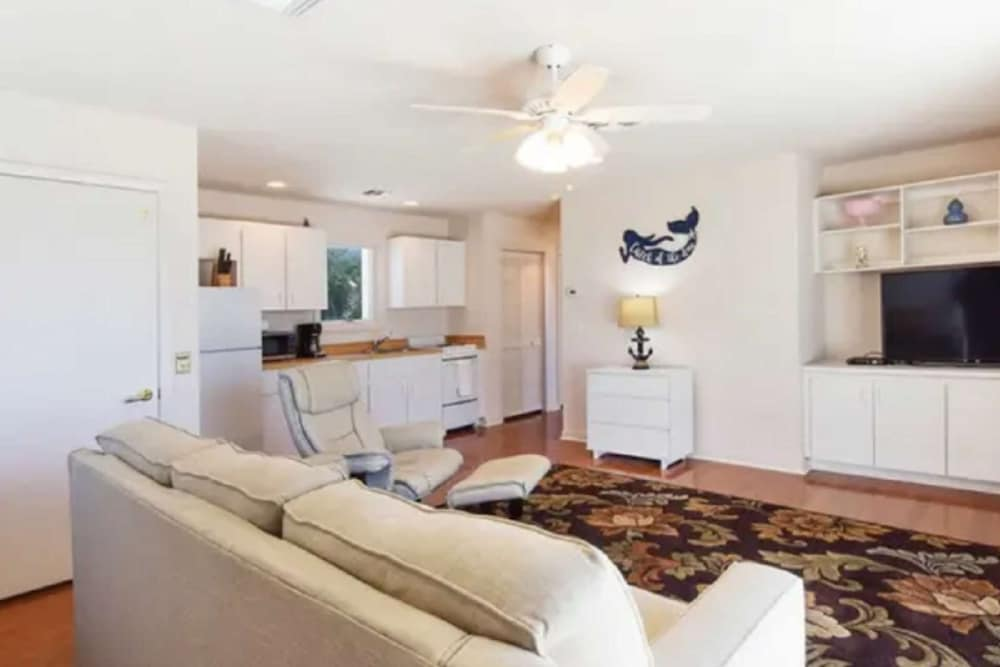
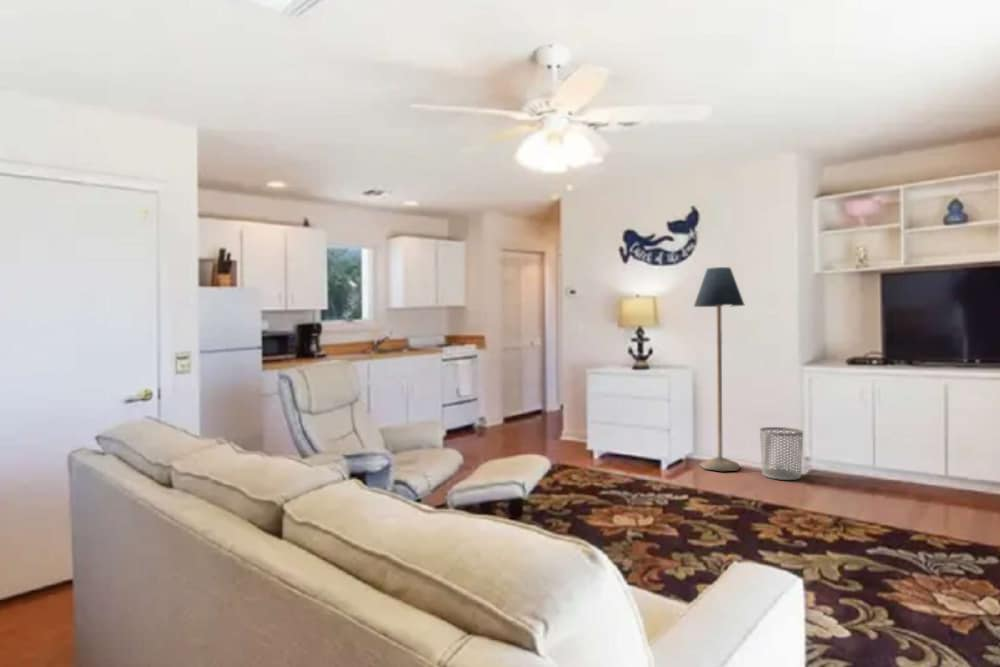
+ floor lamp [693,266,746,472]
+ waste bin [759,426,804,481]
